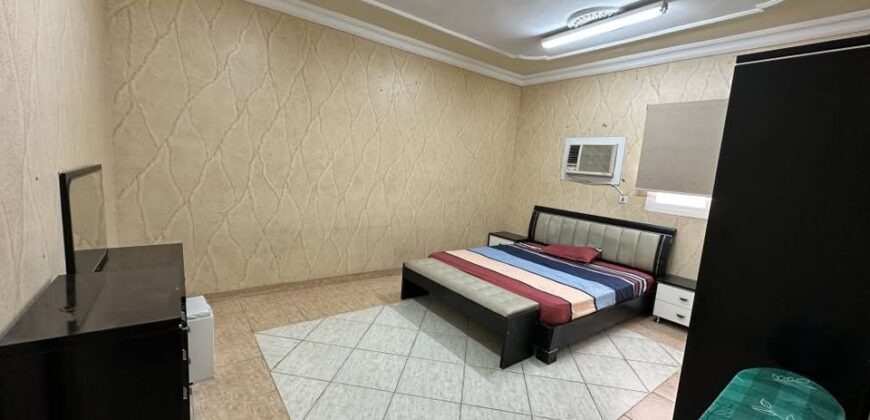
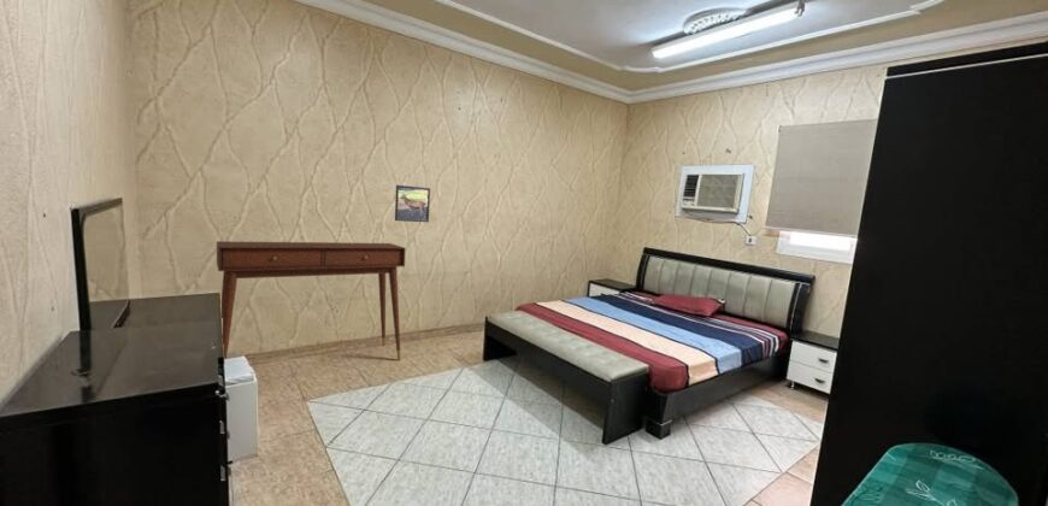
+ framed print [394,184,431,223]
+ desk [216,240,407,361]
